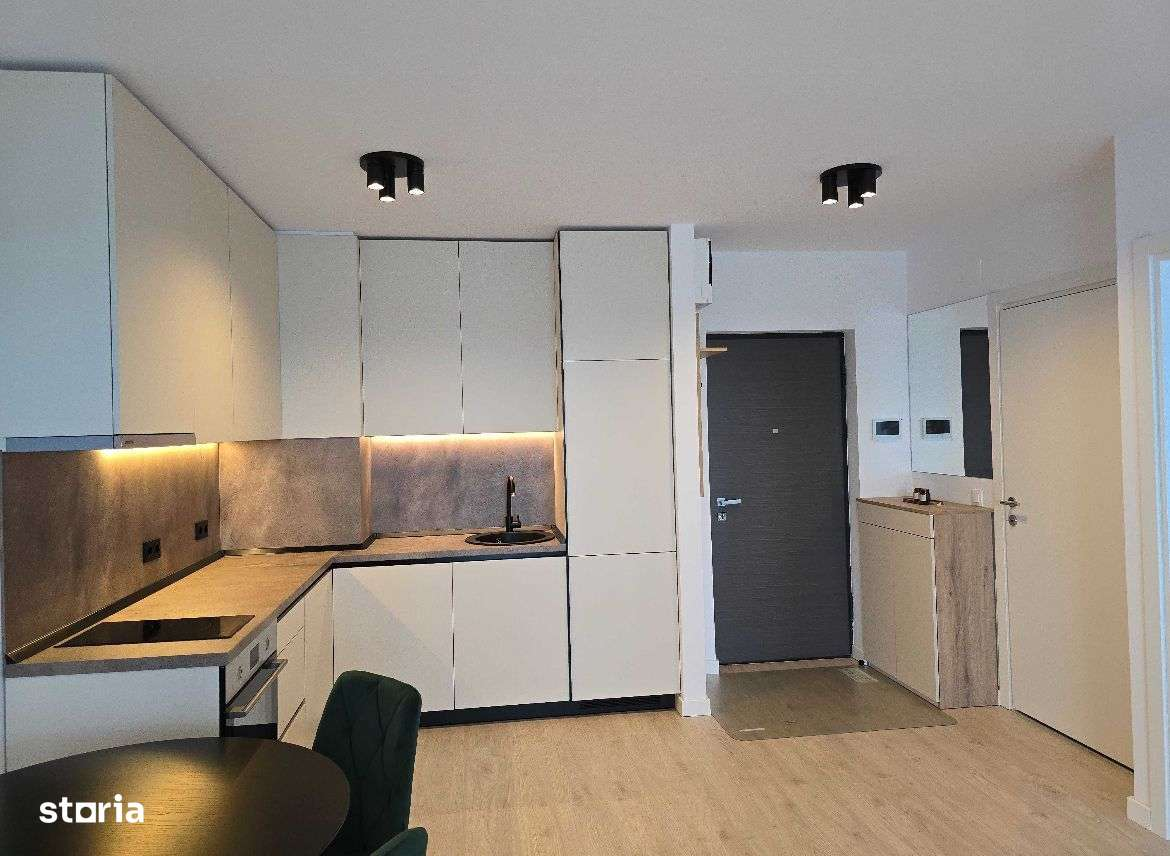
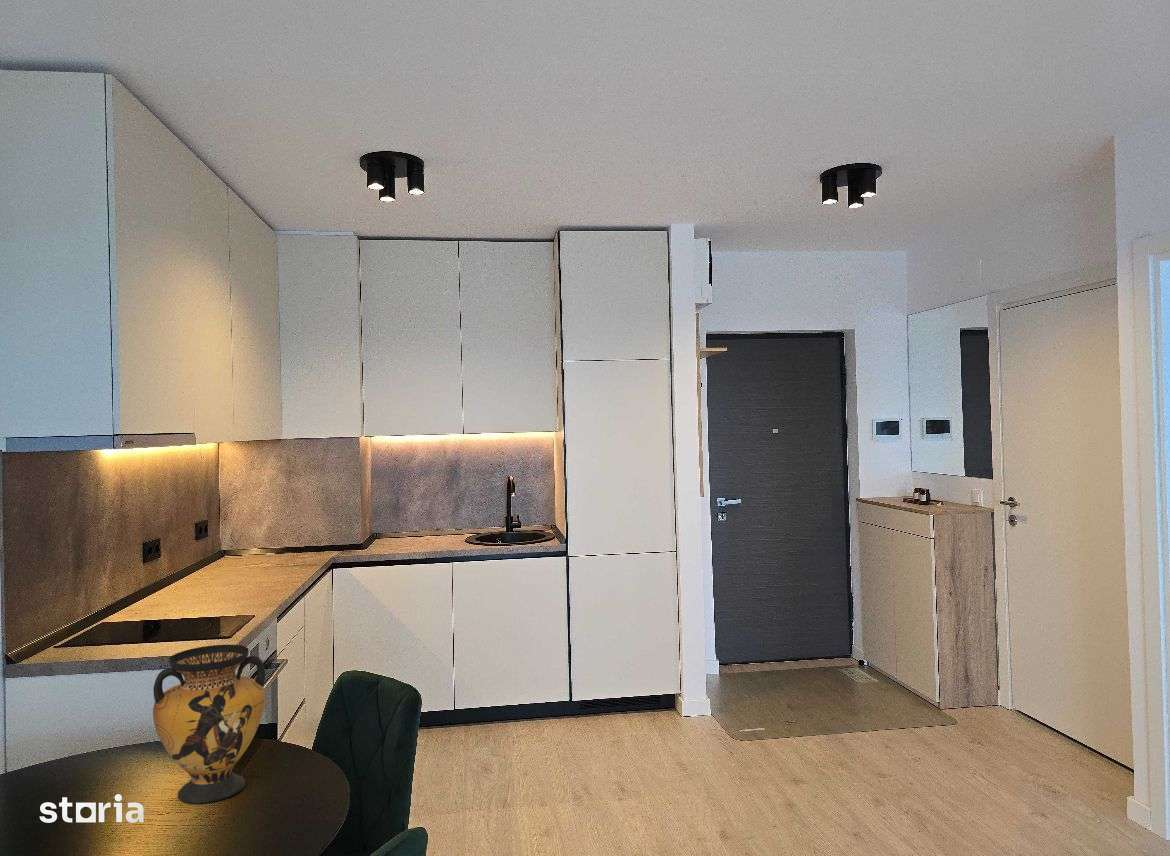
+ vase [152,644,266,804]
